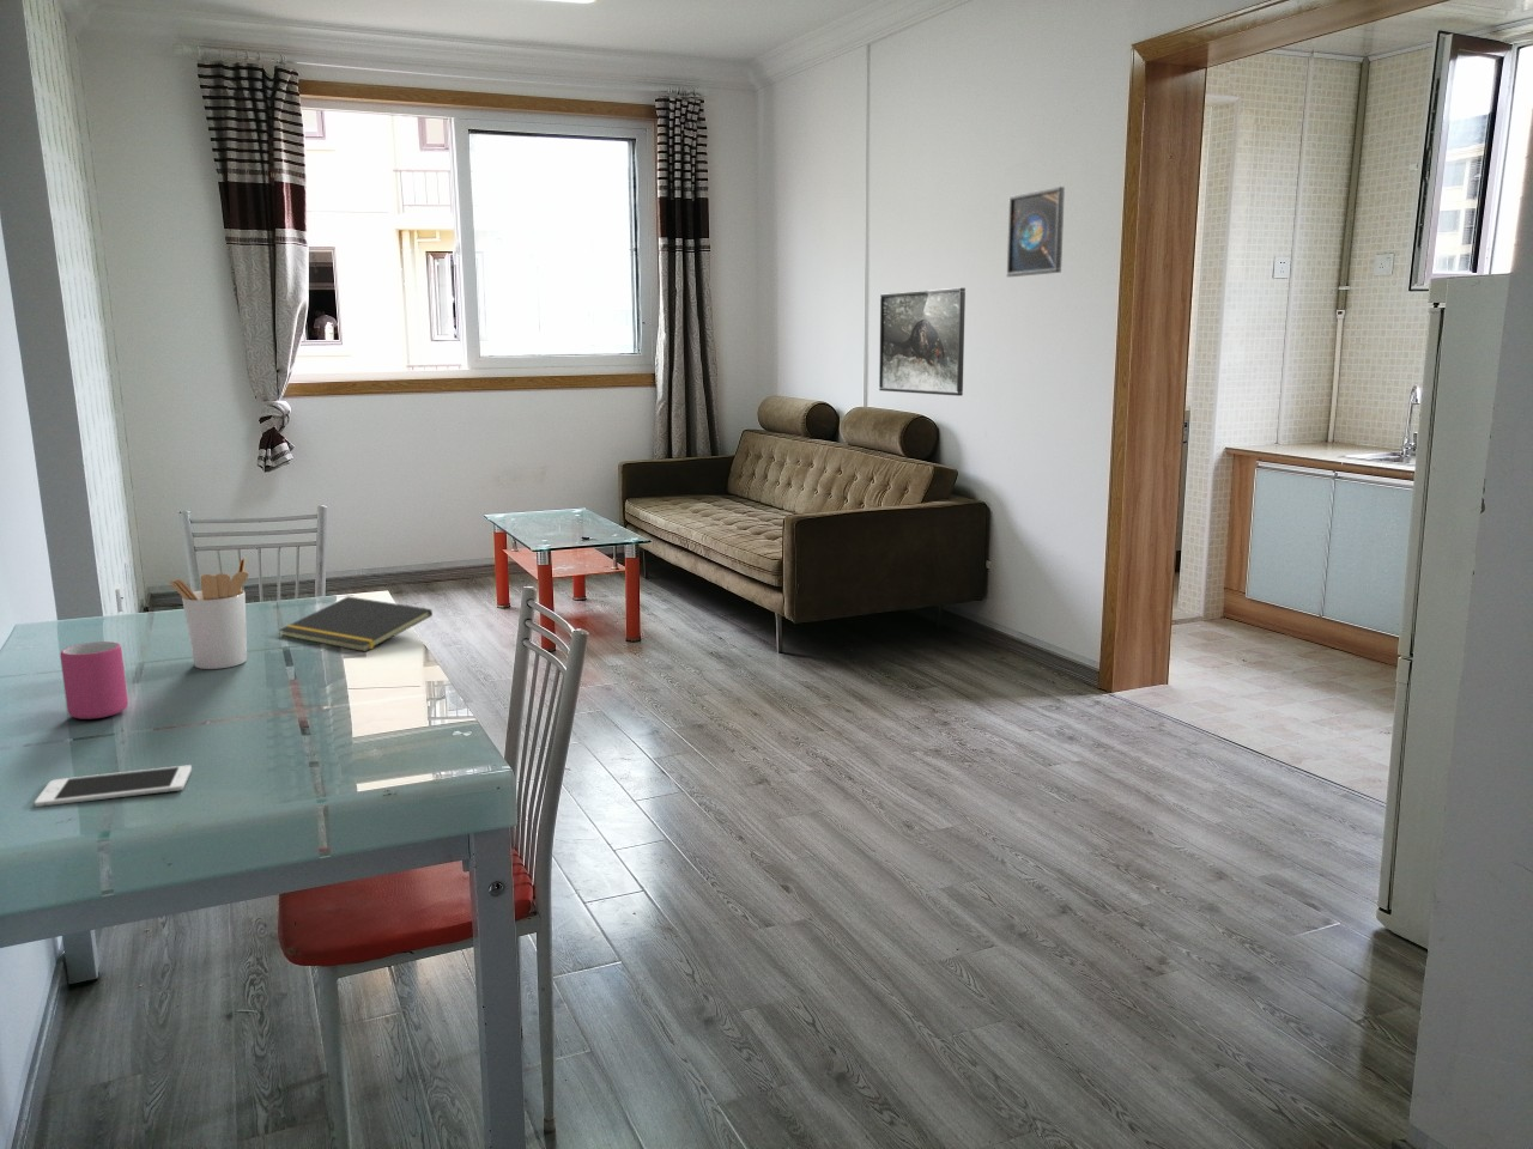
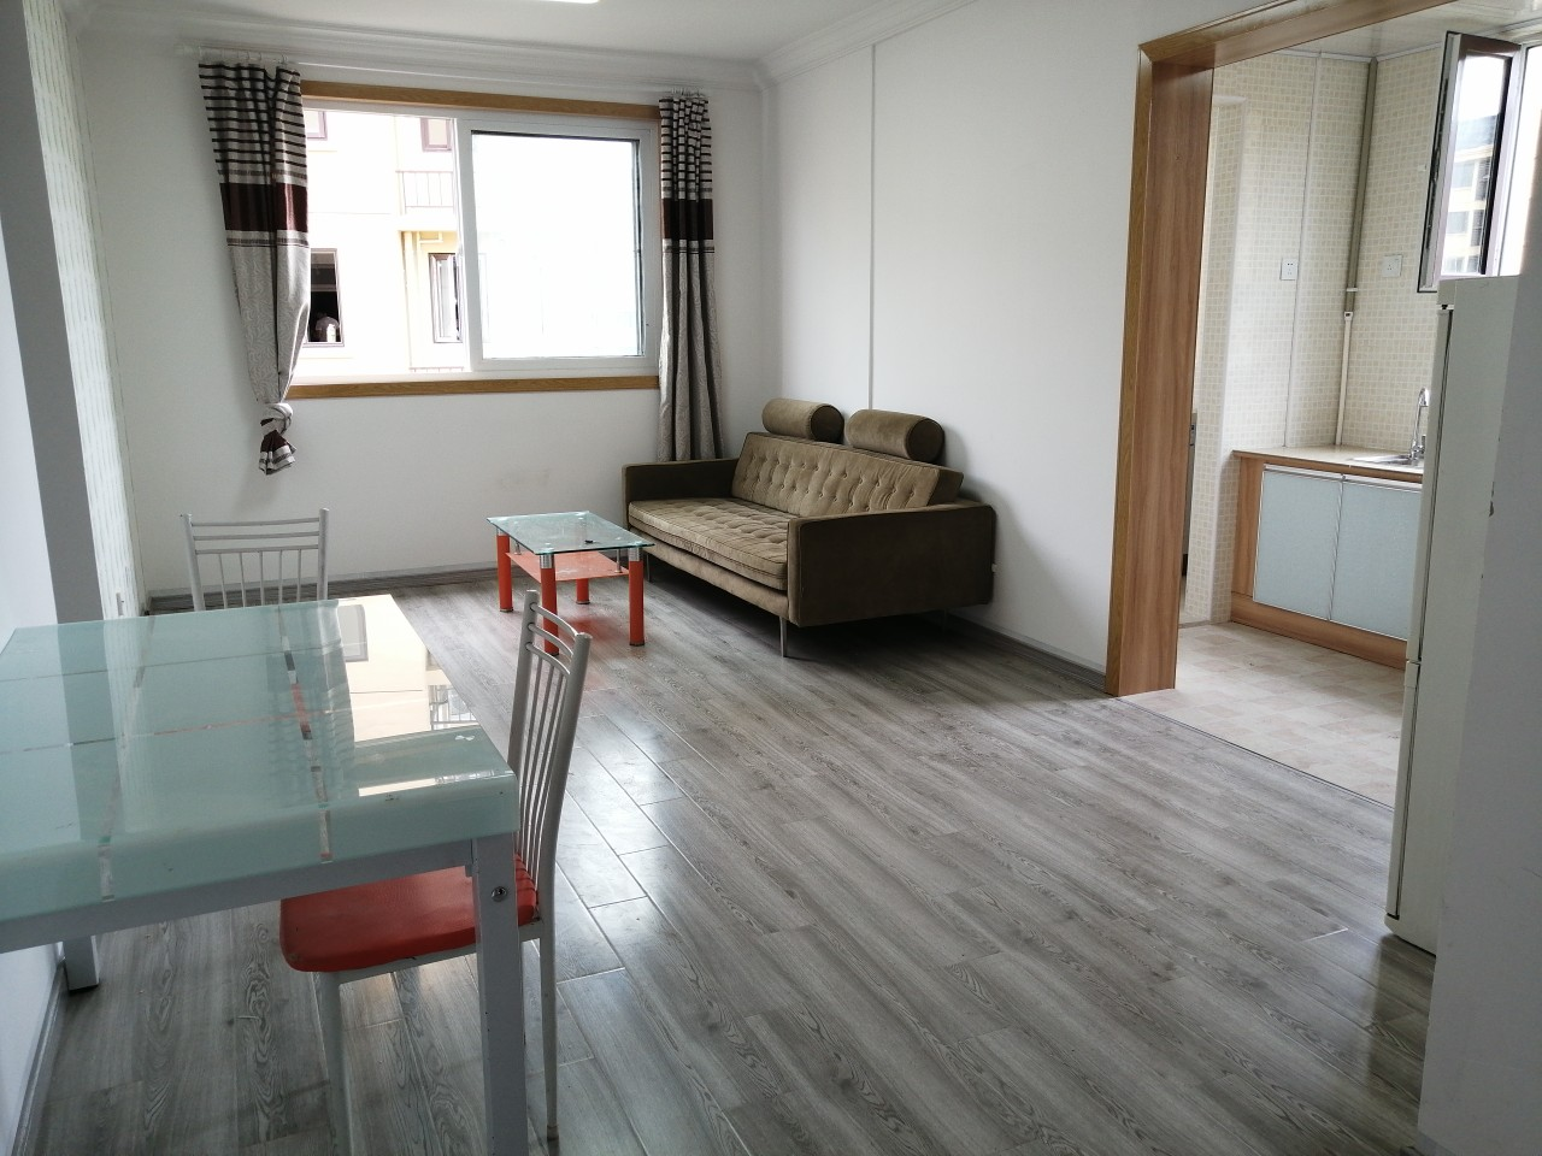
- notepad [279,595,433,653]
- mug [60,641,129,721]
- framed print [1006,186,1066,278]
- utensil holder [168,555,249,670]
- cell phone [34,764,193,807]
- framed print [878,286,967,397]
